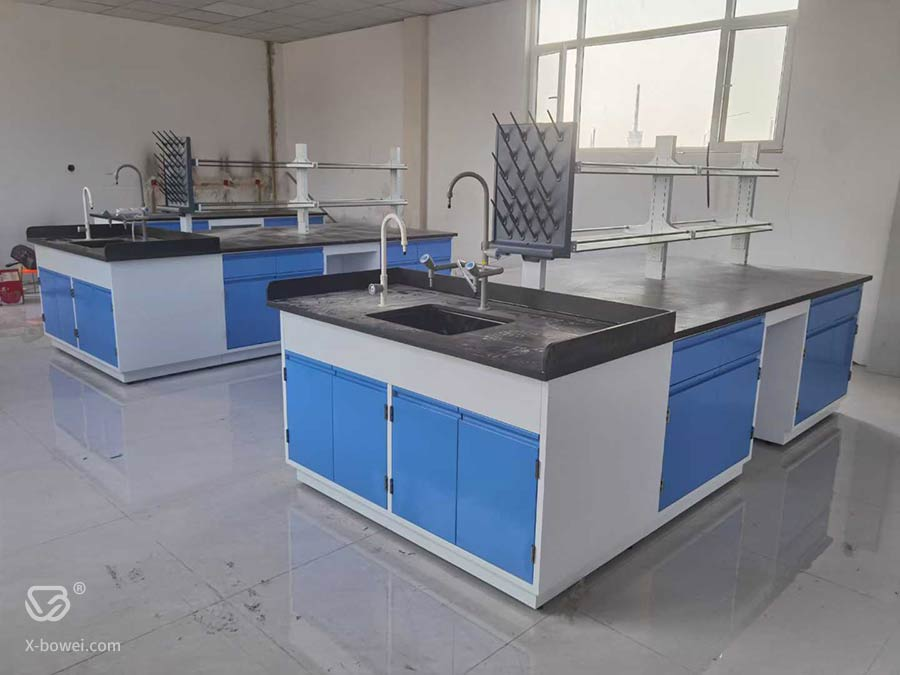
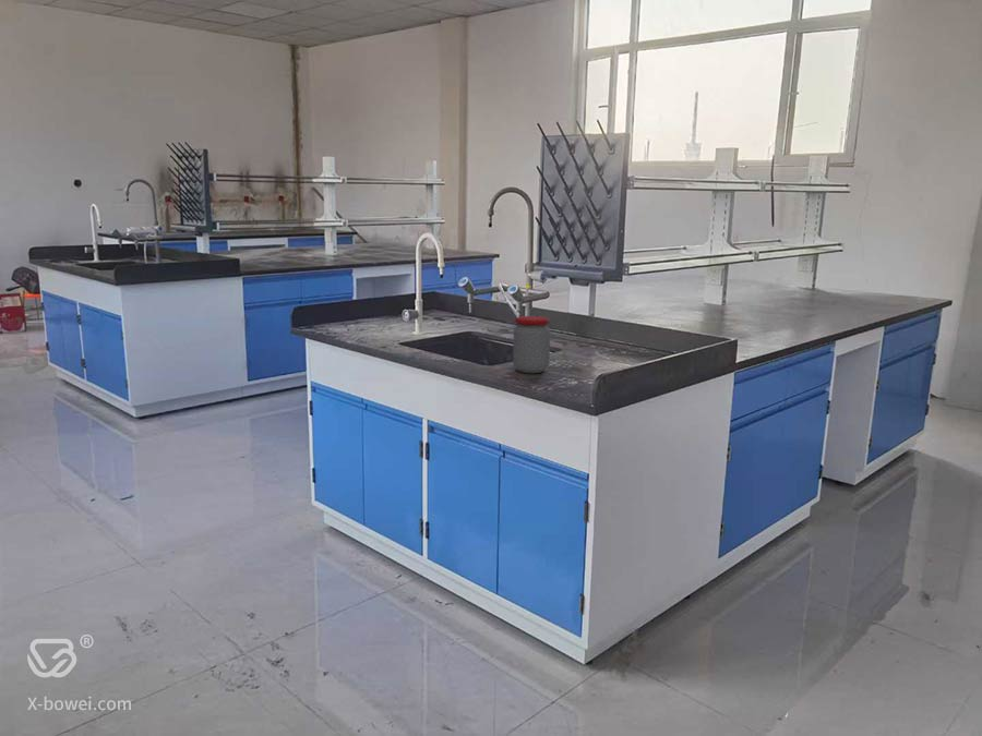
+ jar [512,315,551,374]
